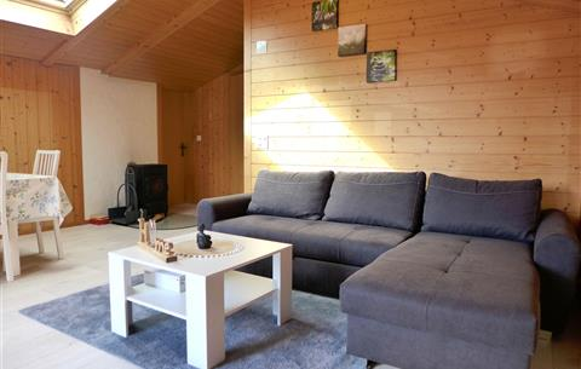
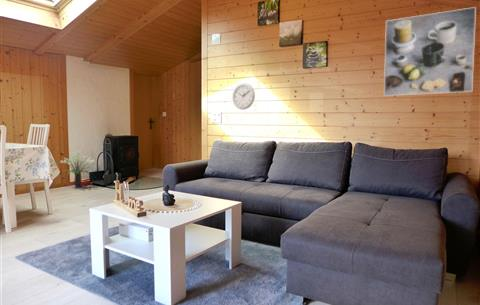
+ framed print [383,6,477,97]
+ wall clock [231,82,256,110]
+ potted plant [59,152,96,188]
